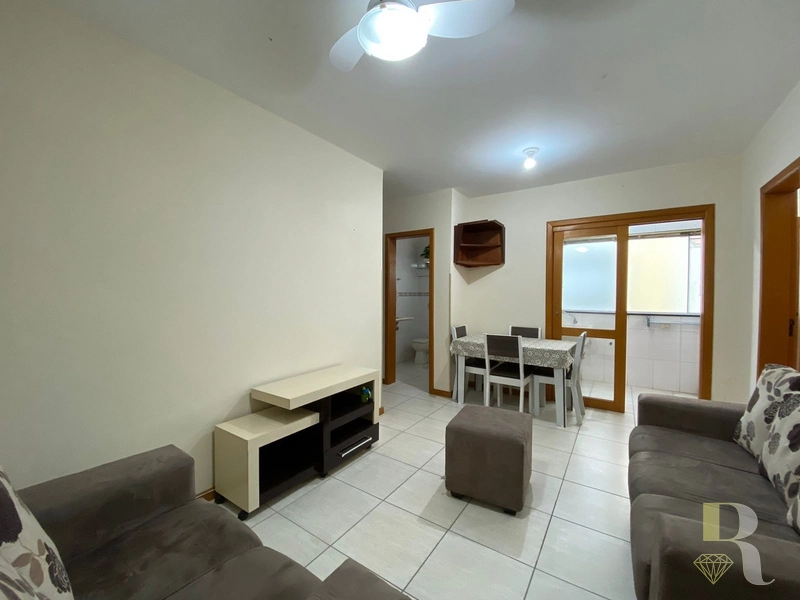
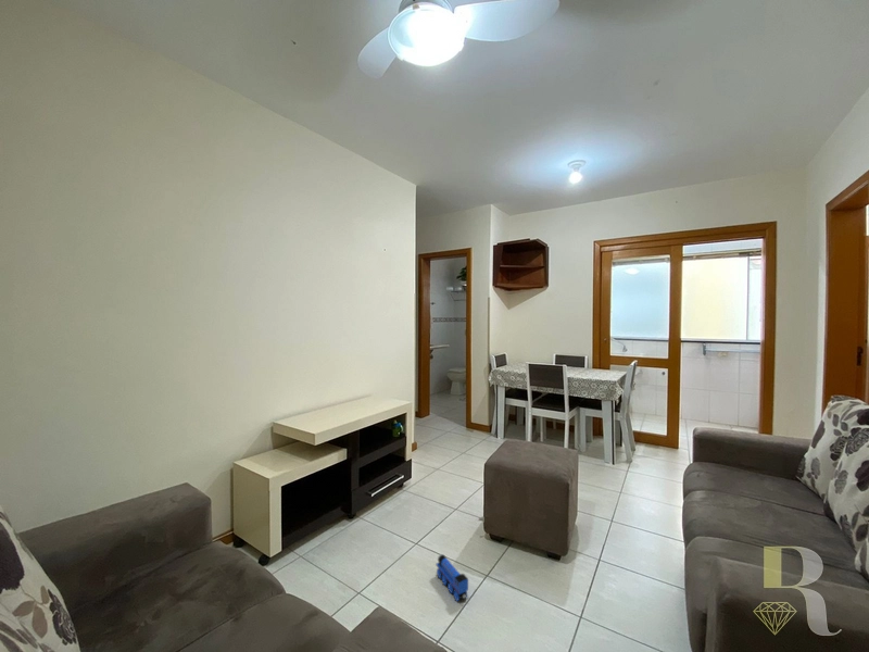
+ toy train [436,553,469,602]
